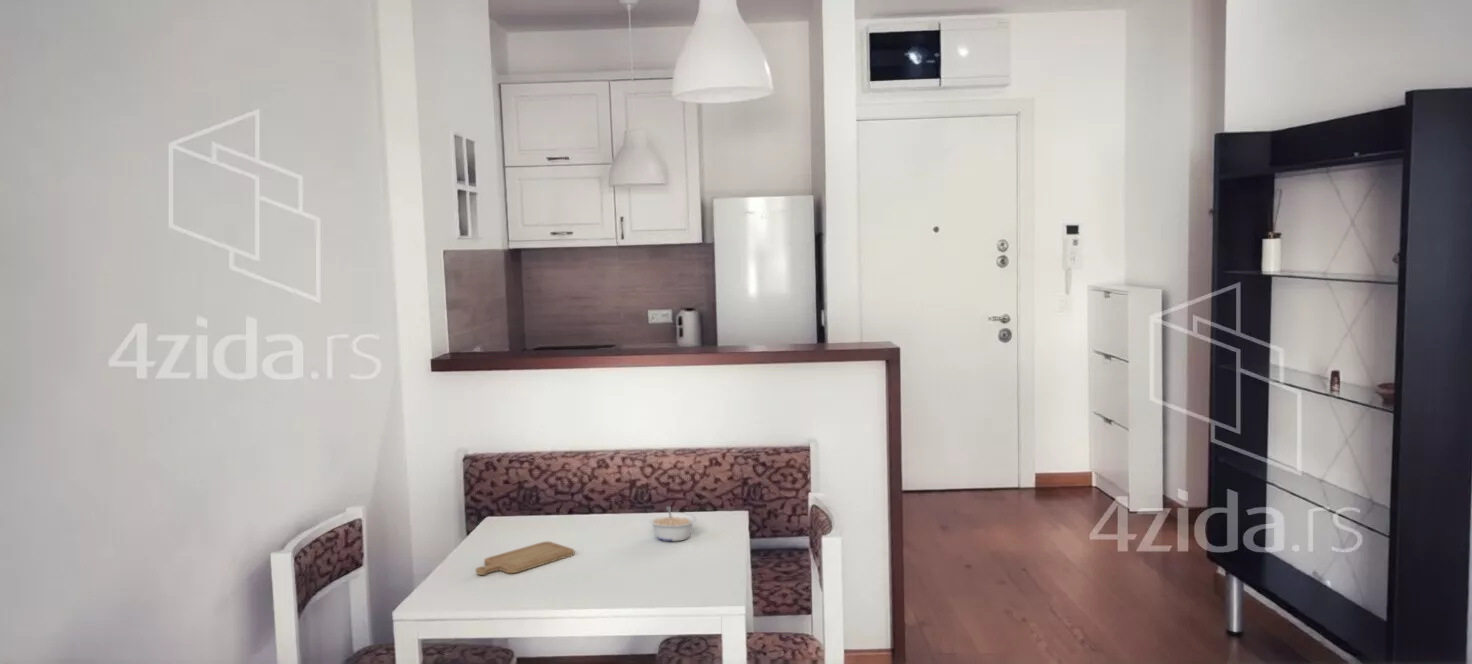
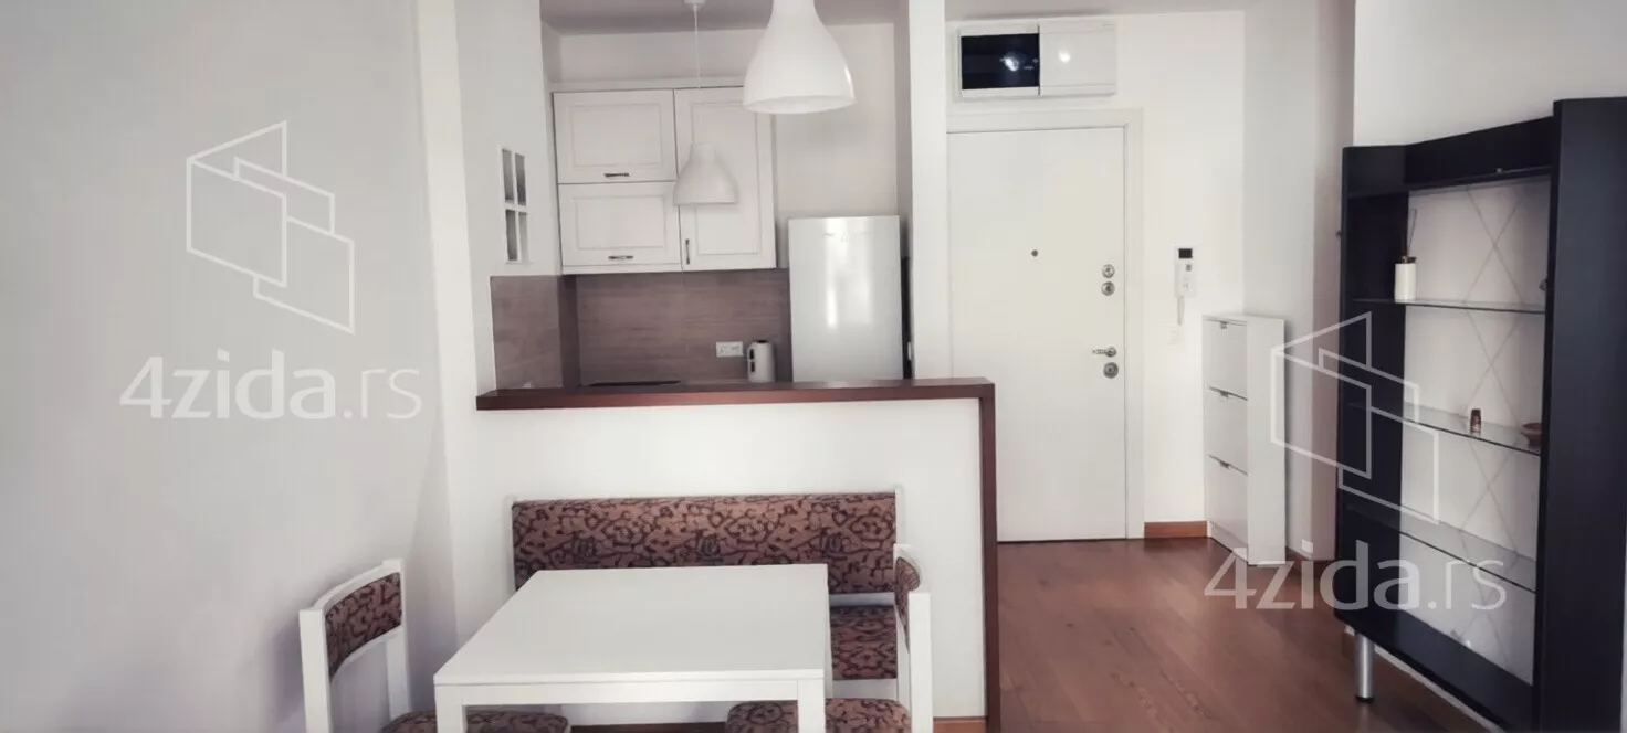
- legume [647,505,698,542]
- chopping board [475,541,575,576]
